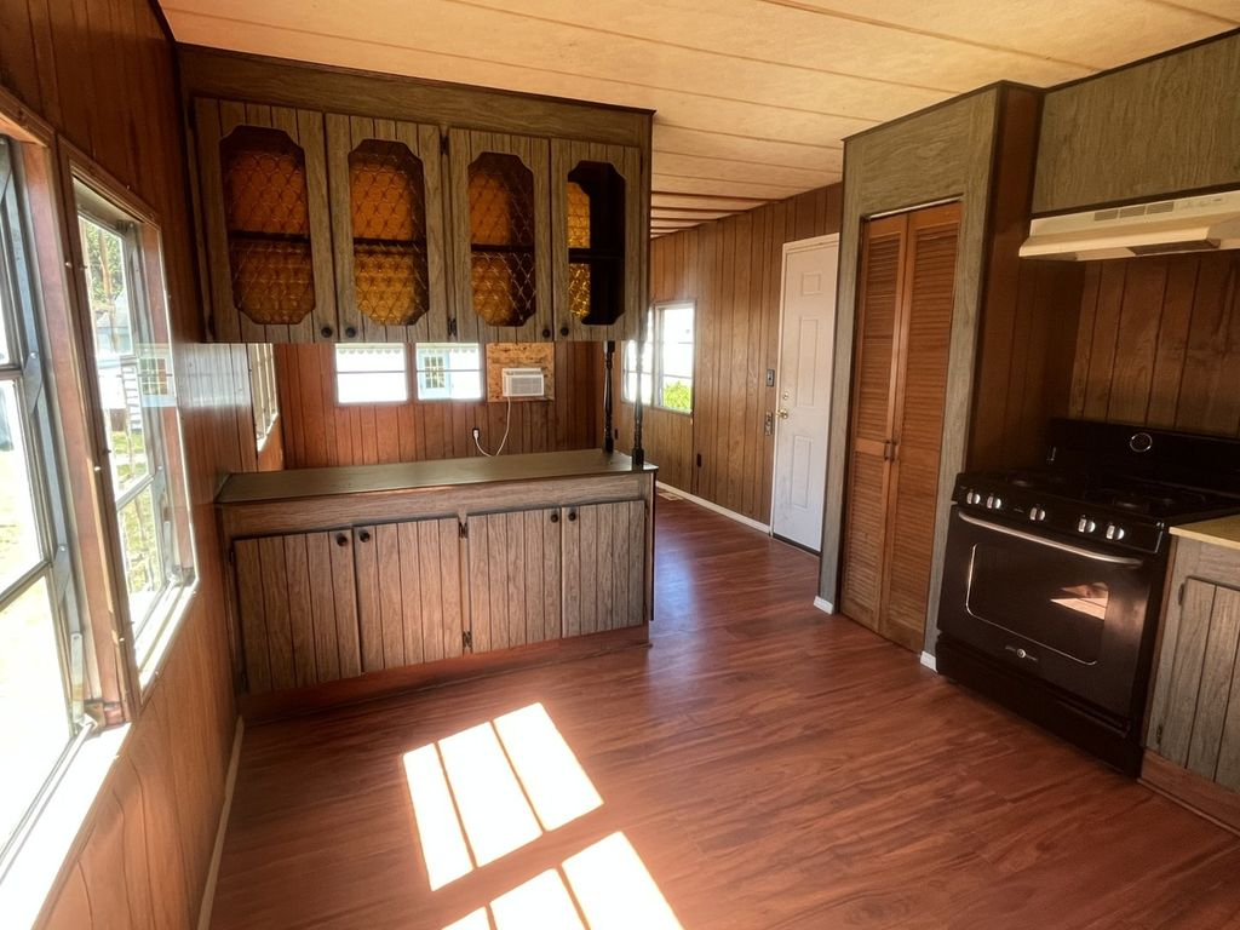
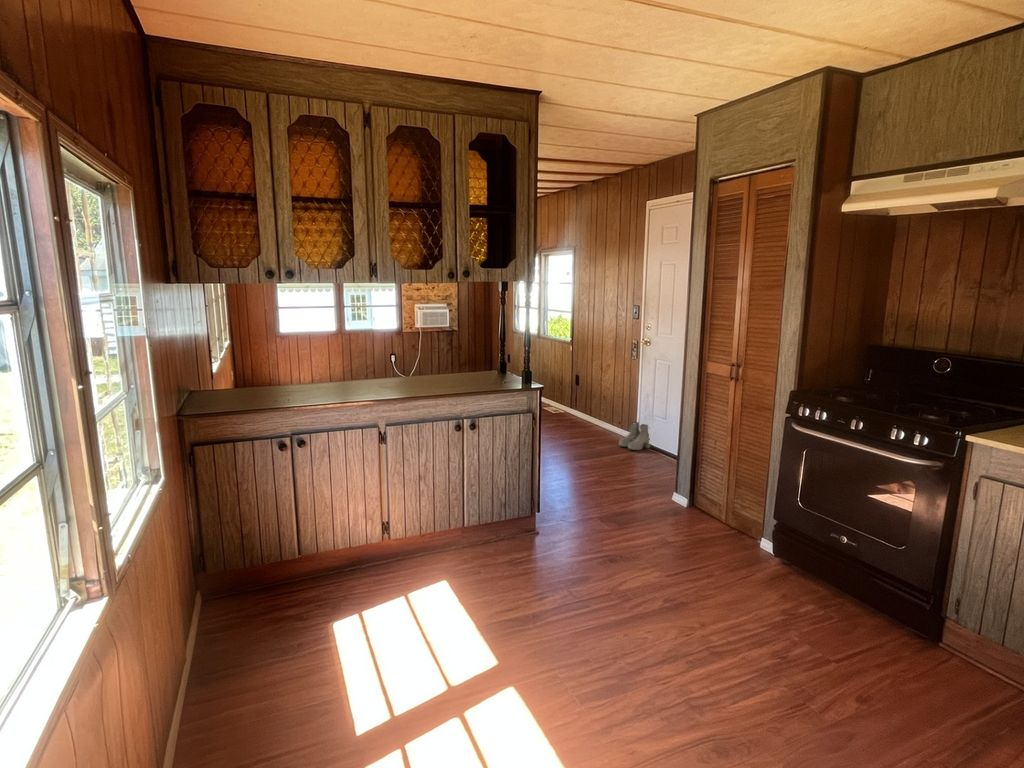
+ boots [618,421,651,451]
